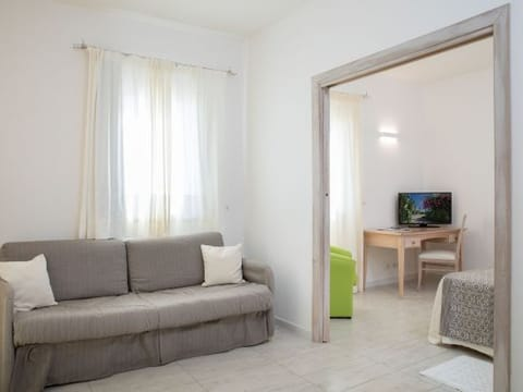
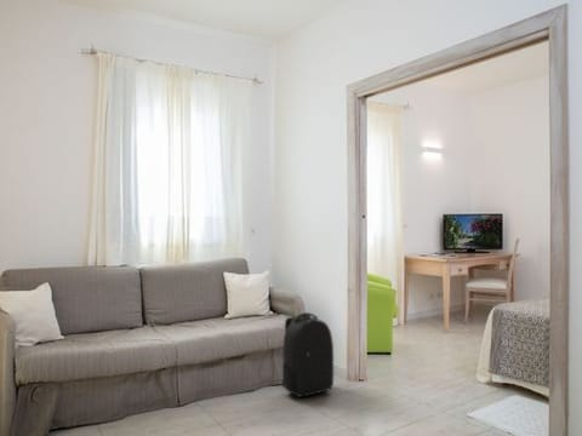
+ backpack [281,311,335,398]
